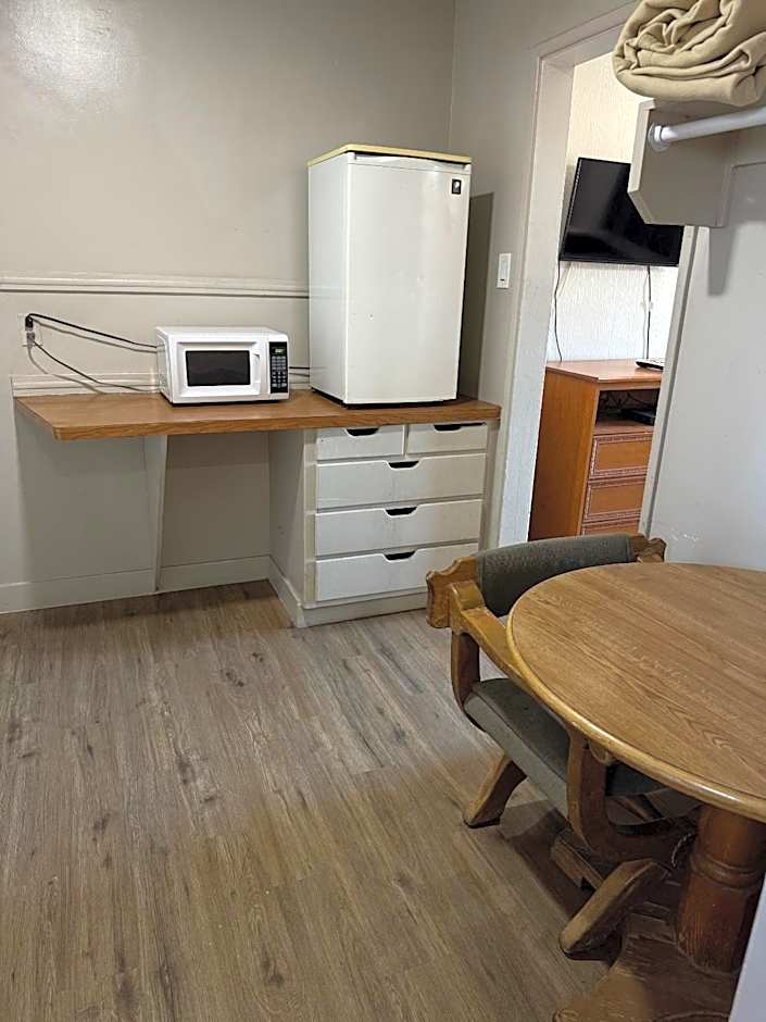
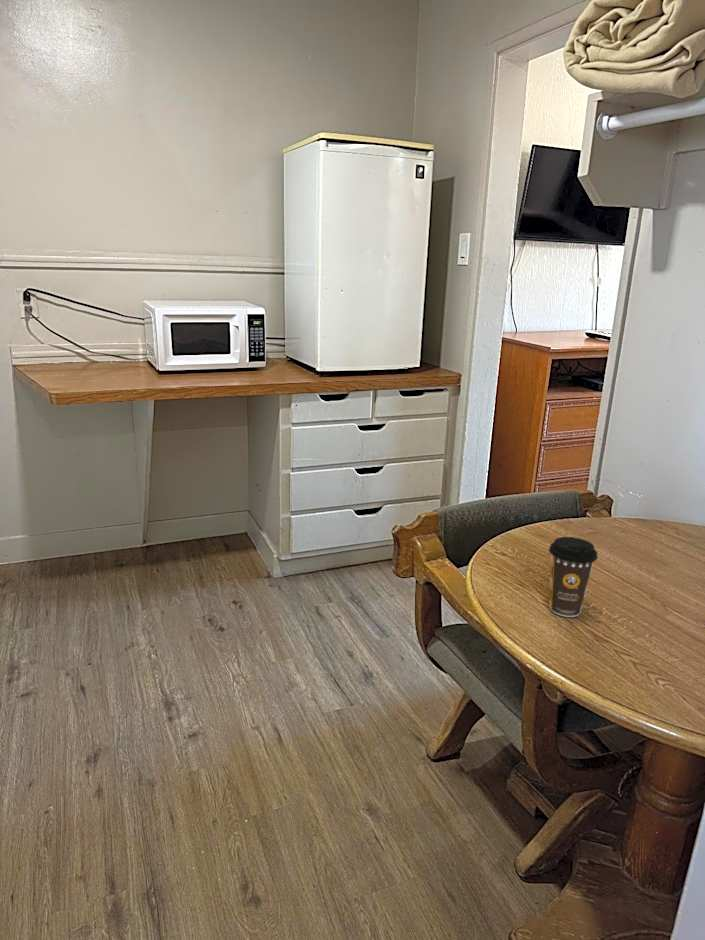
+ coffee cup [548,536,599,618]
